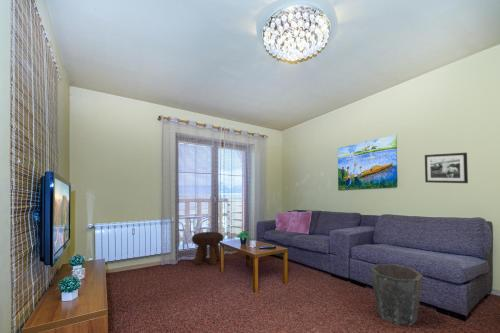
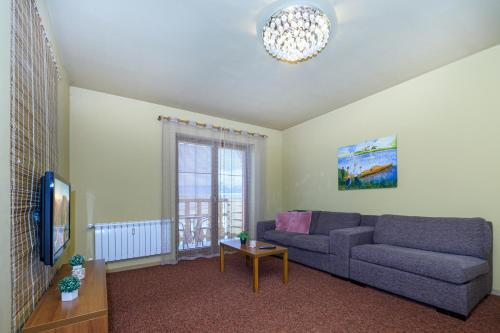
- picture frame [424,152,469,184]
- footstool [191,231,224,266]
- waste bin [369,263,424,326]
